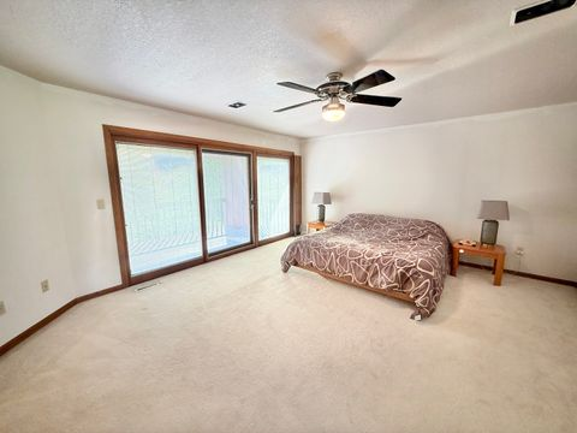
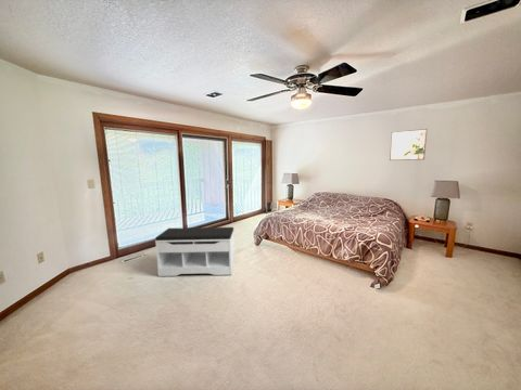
+ bench [154,226,236,277]
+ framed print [389,128,428,161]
